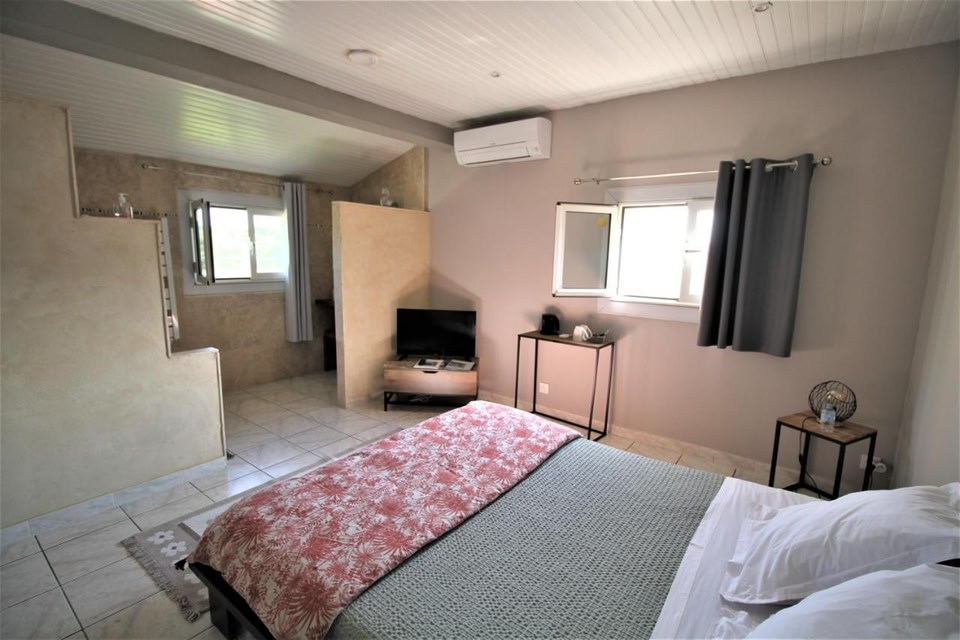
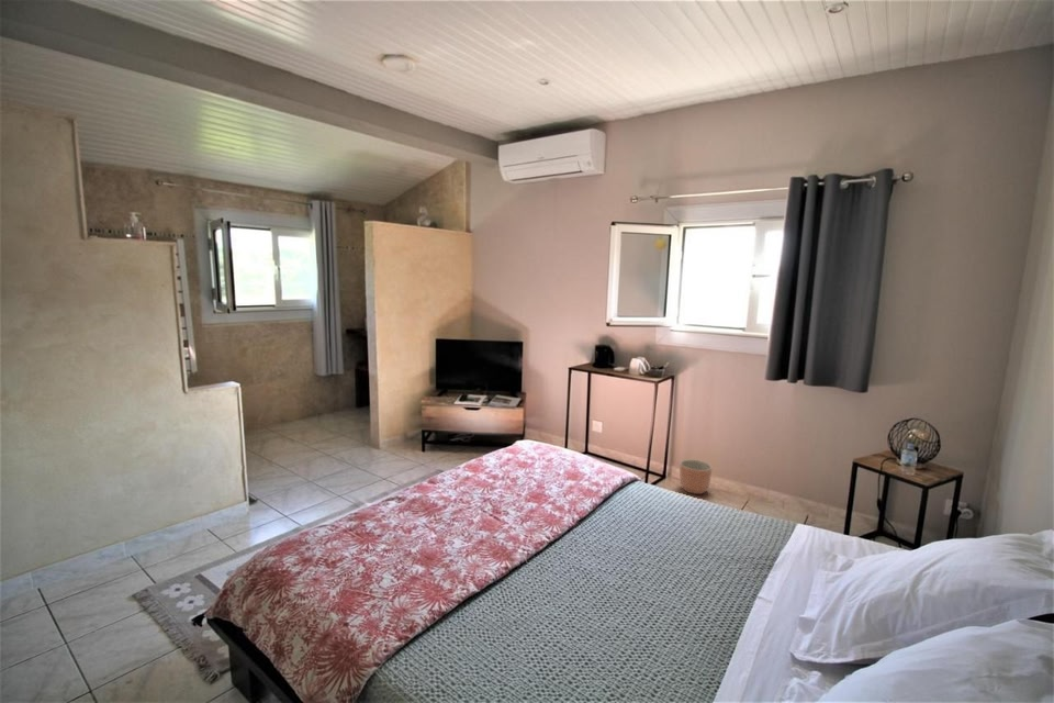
+ planter [679,458,713,495]
